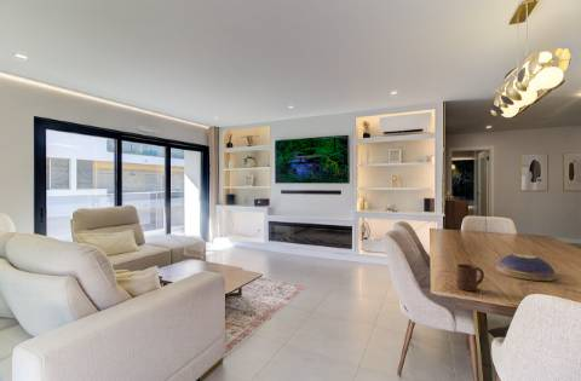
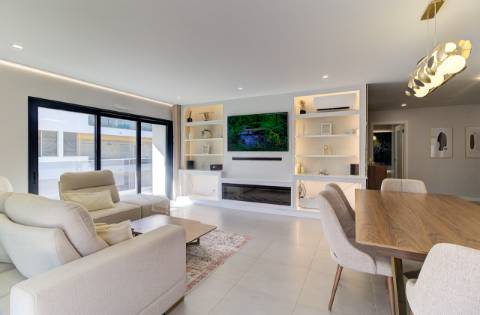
- decorative bowl [495,253,558,282]
- cup [456,262,485,291]
